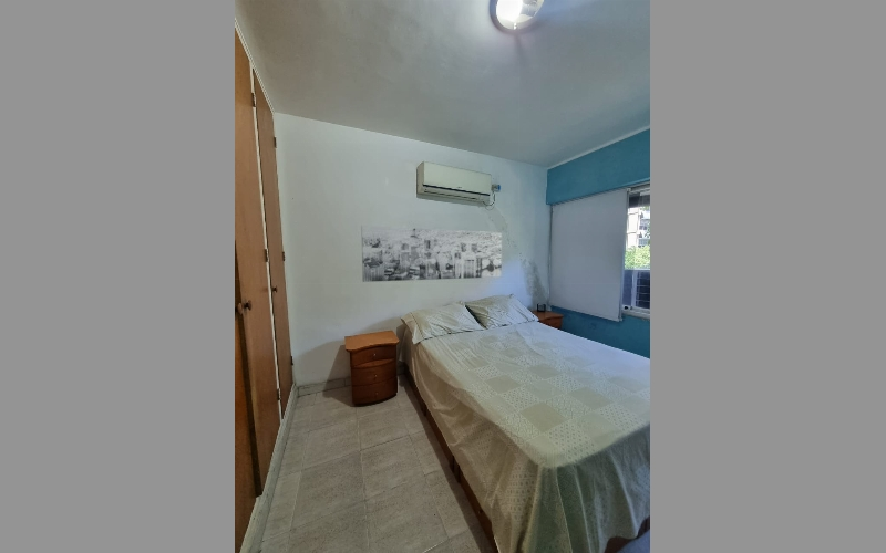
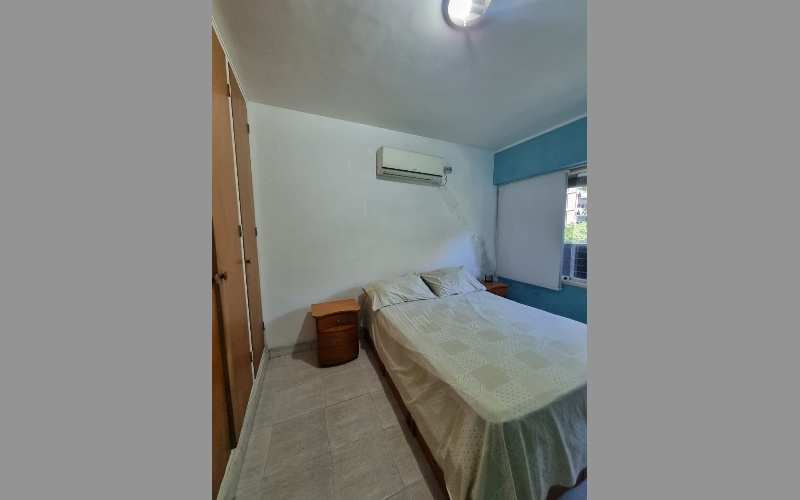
- wall art [361,225,503,283]
